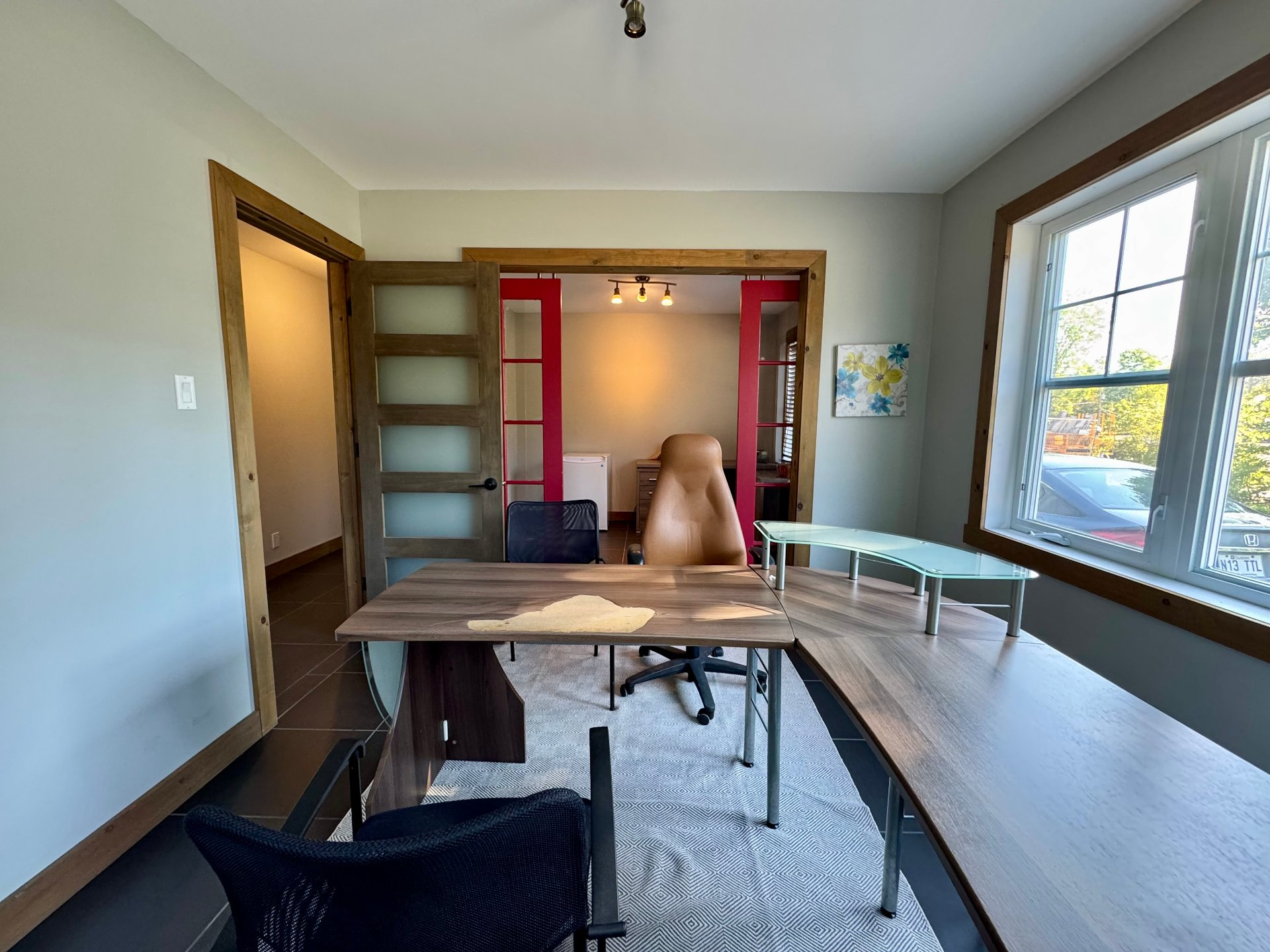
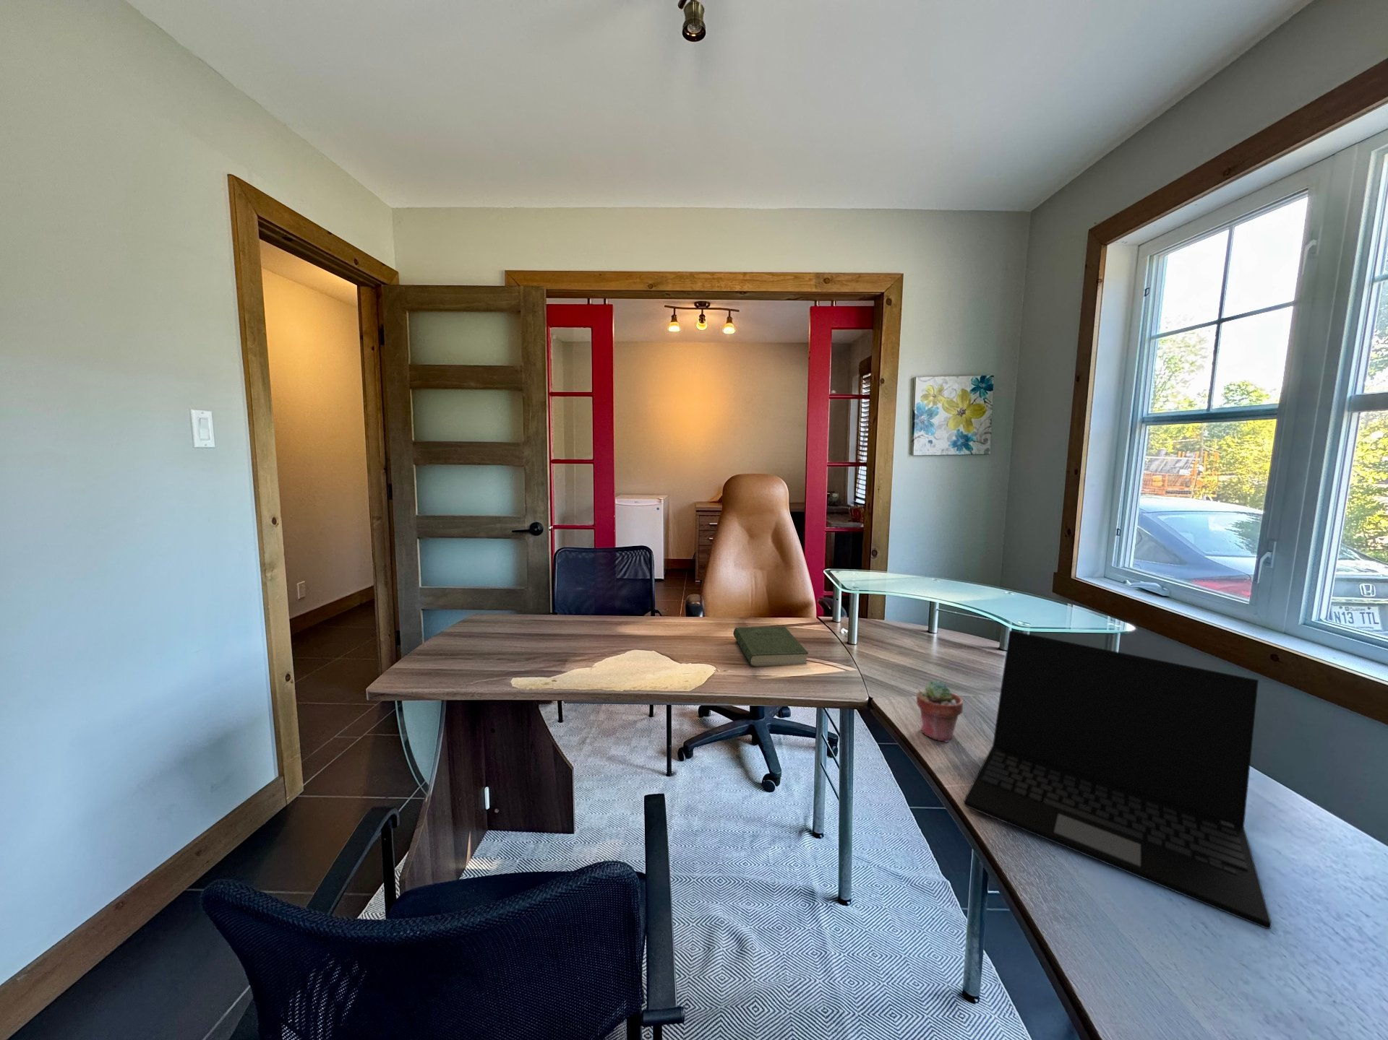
+ potted succulent [916,678,964,743]
+ laptop [963,629,1272,930]
+ book [732,626,809,669]
